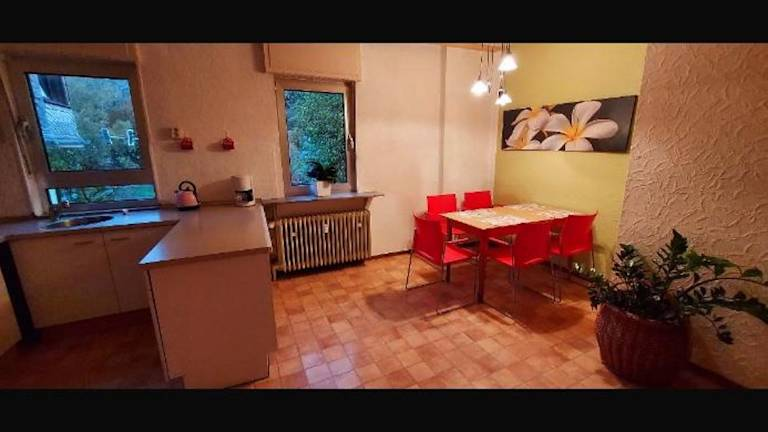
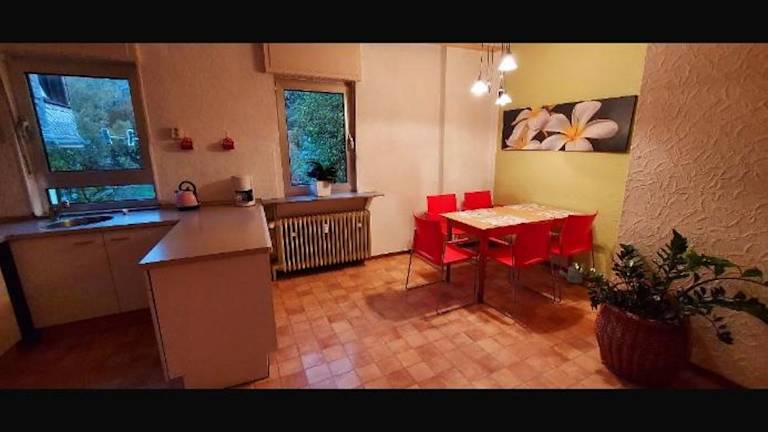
+ watering can [558,266,584,285]
